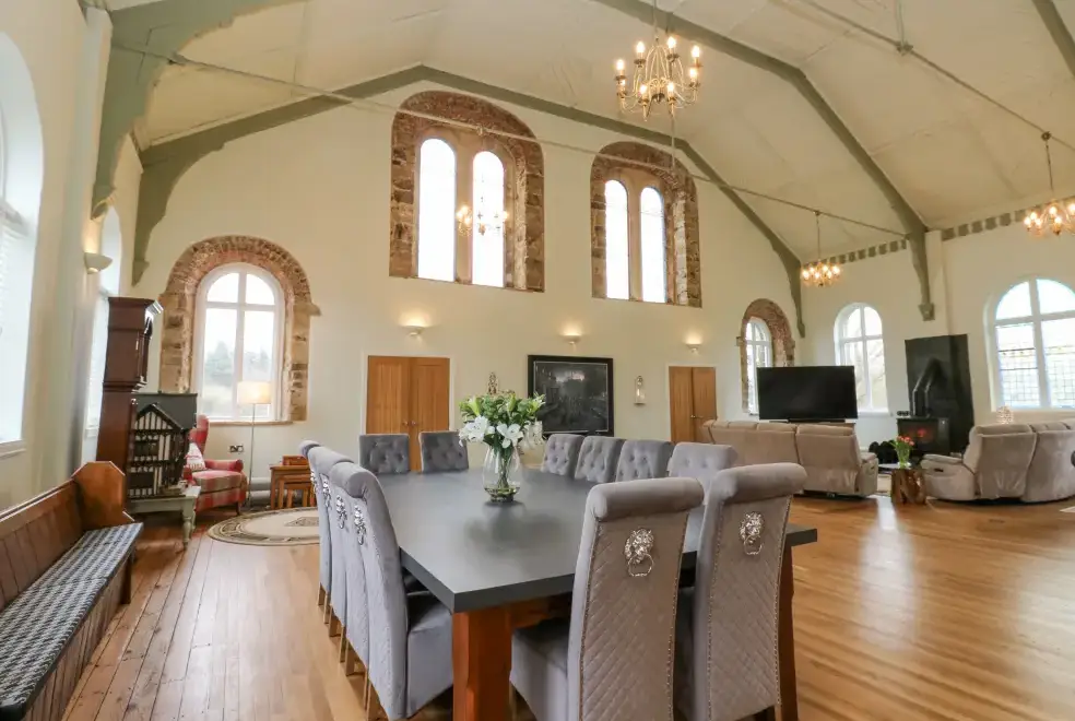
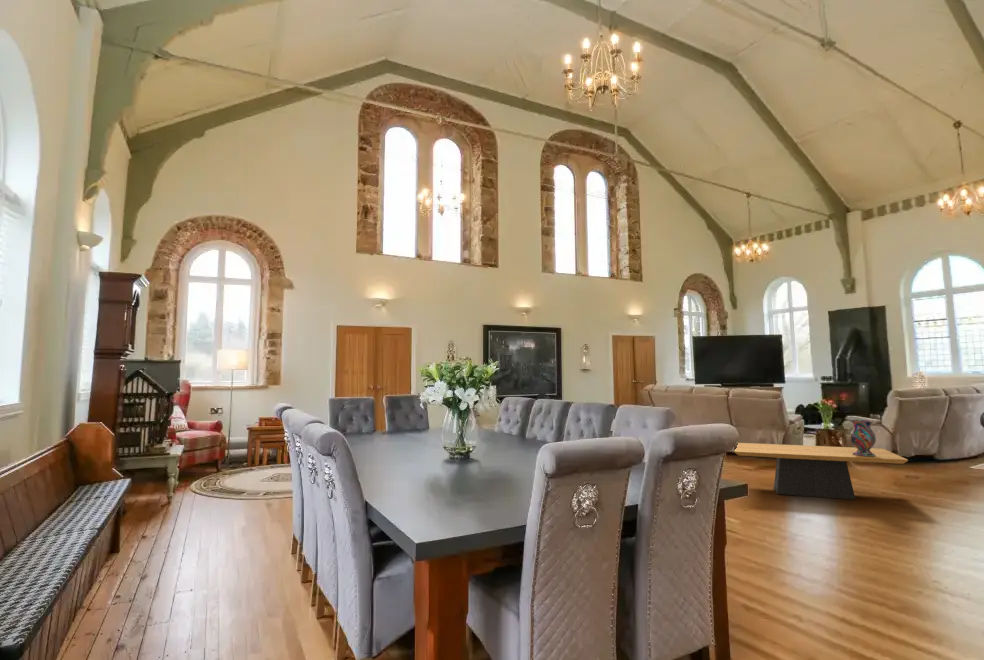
+ coffee table [733,442,909,501]
+ vase [849,419,877,456]
